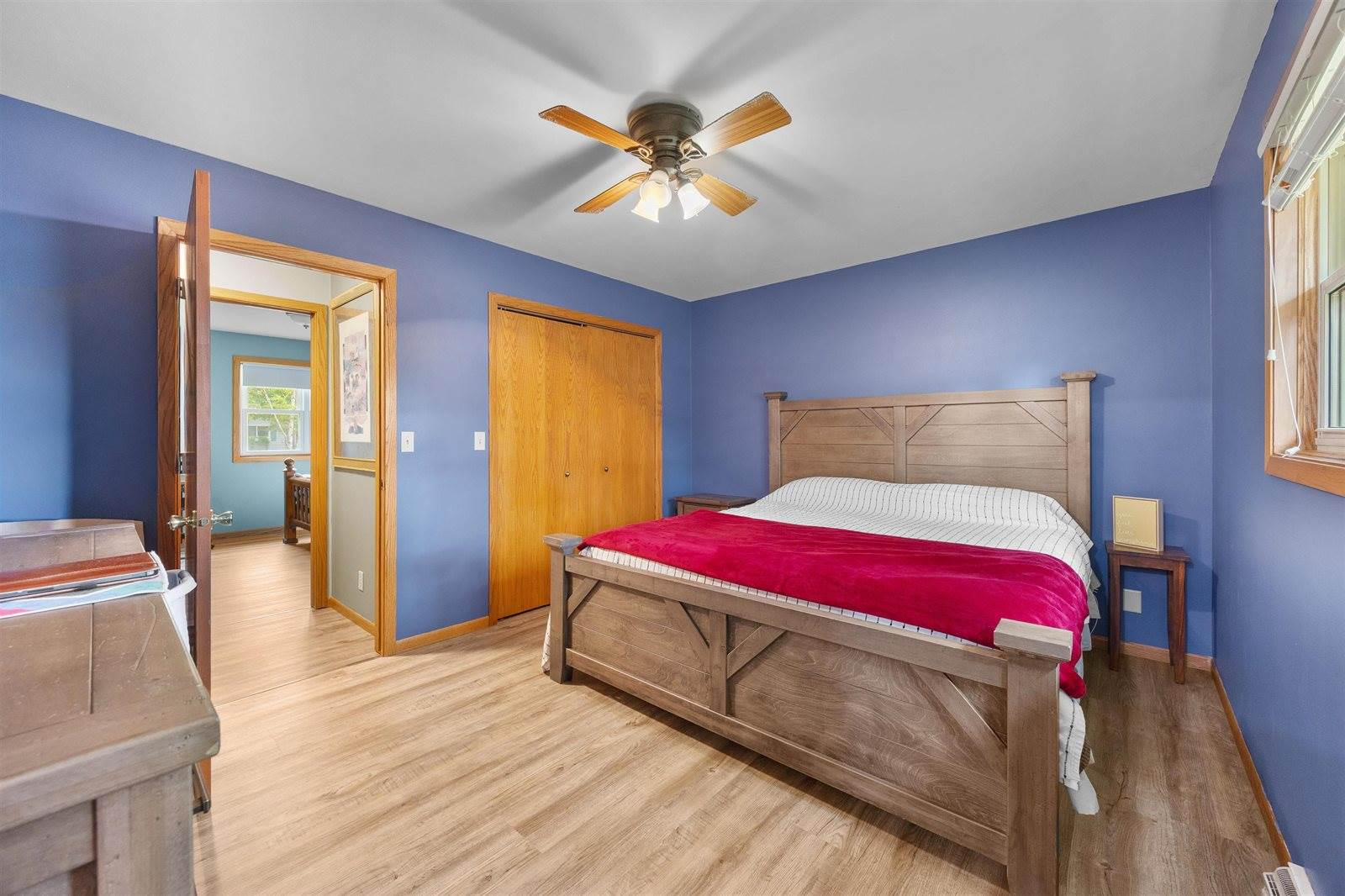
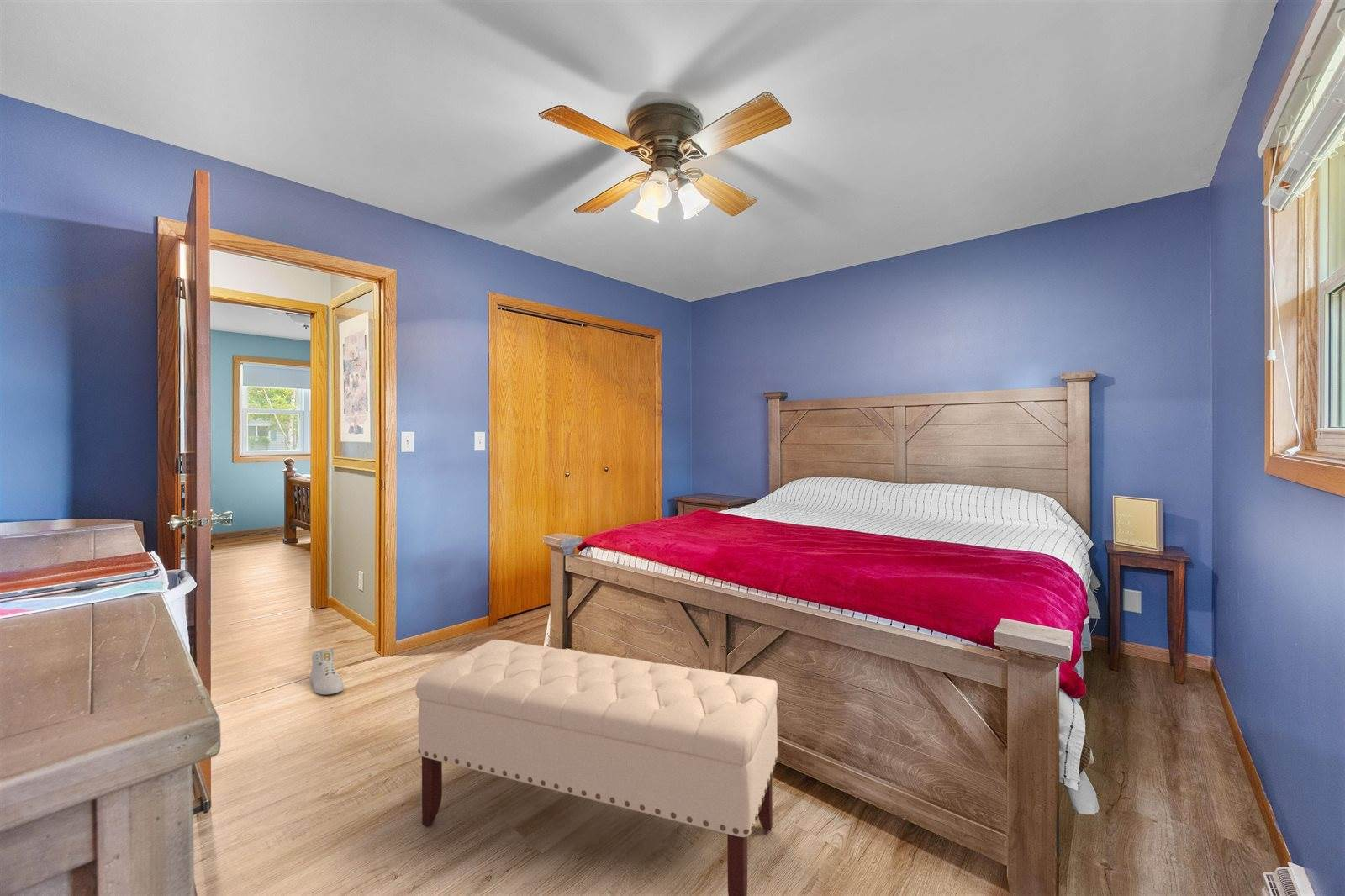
+ sneaker [309,648,345,695]
+ bench [415,639,779,896]
